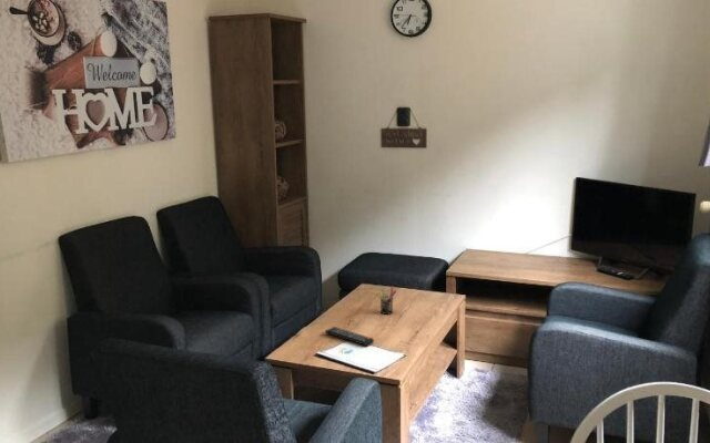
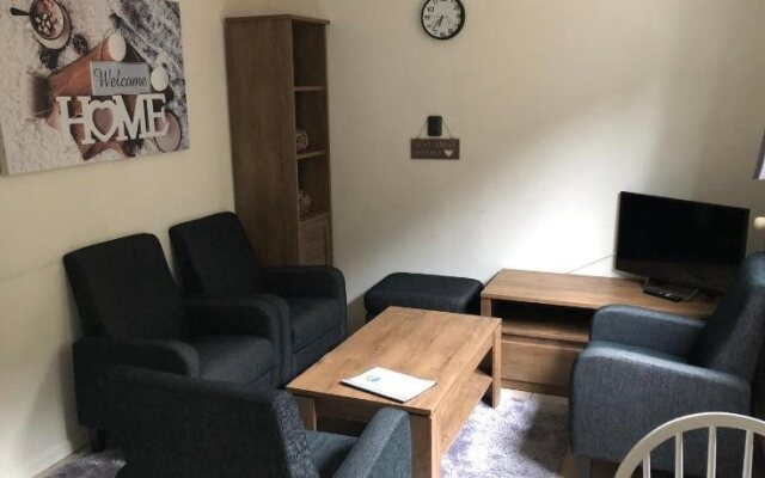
- pen holder [377,286,397,316]
- remote control [324,326,375,347]
